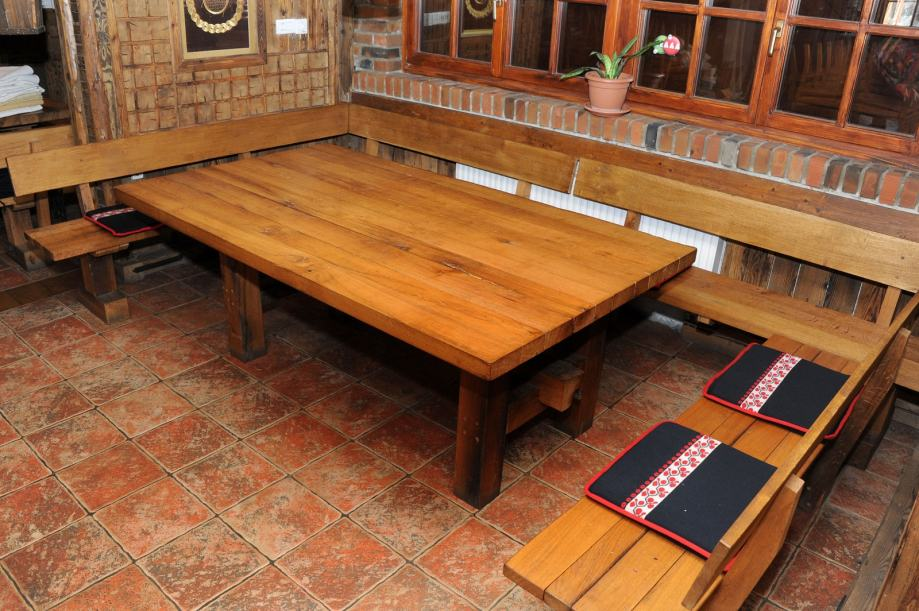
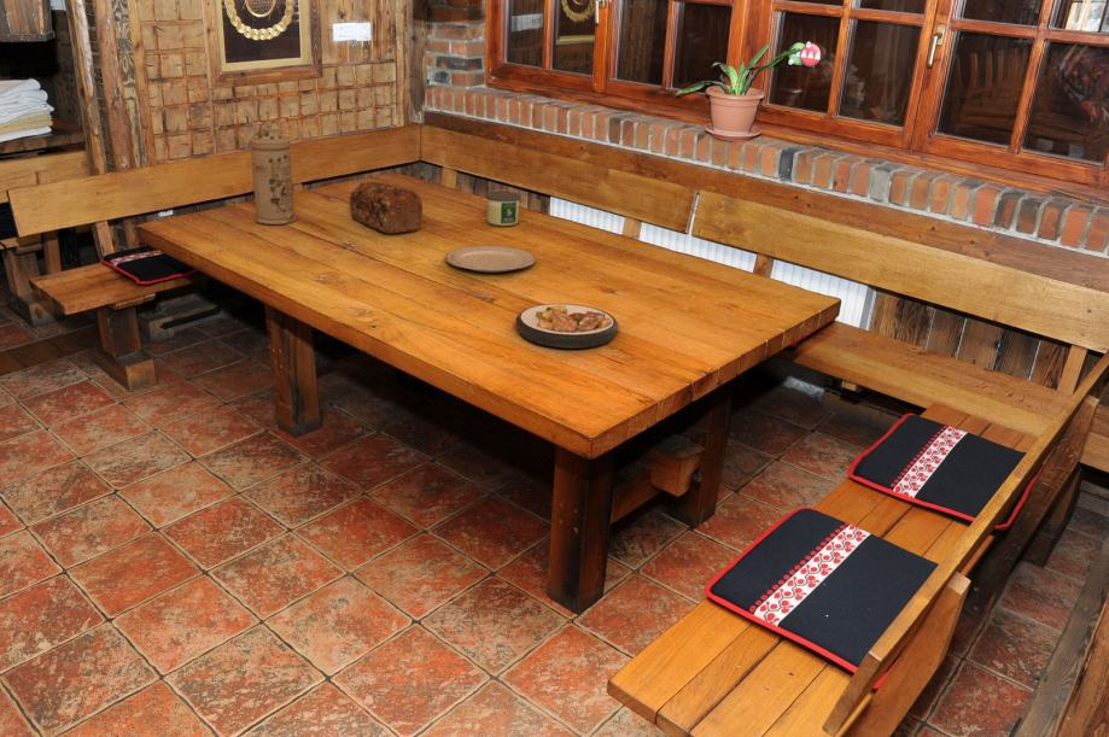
+ plate [515,303,619,350]
+ candle [485,191,523,227]
+ bread loaf [349,181,424,234]
+ chinaware [444,245,537,274]
+ water filter [247,122,297,226]
